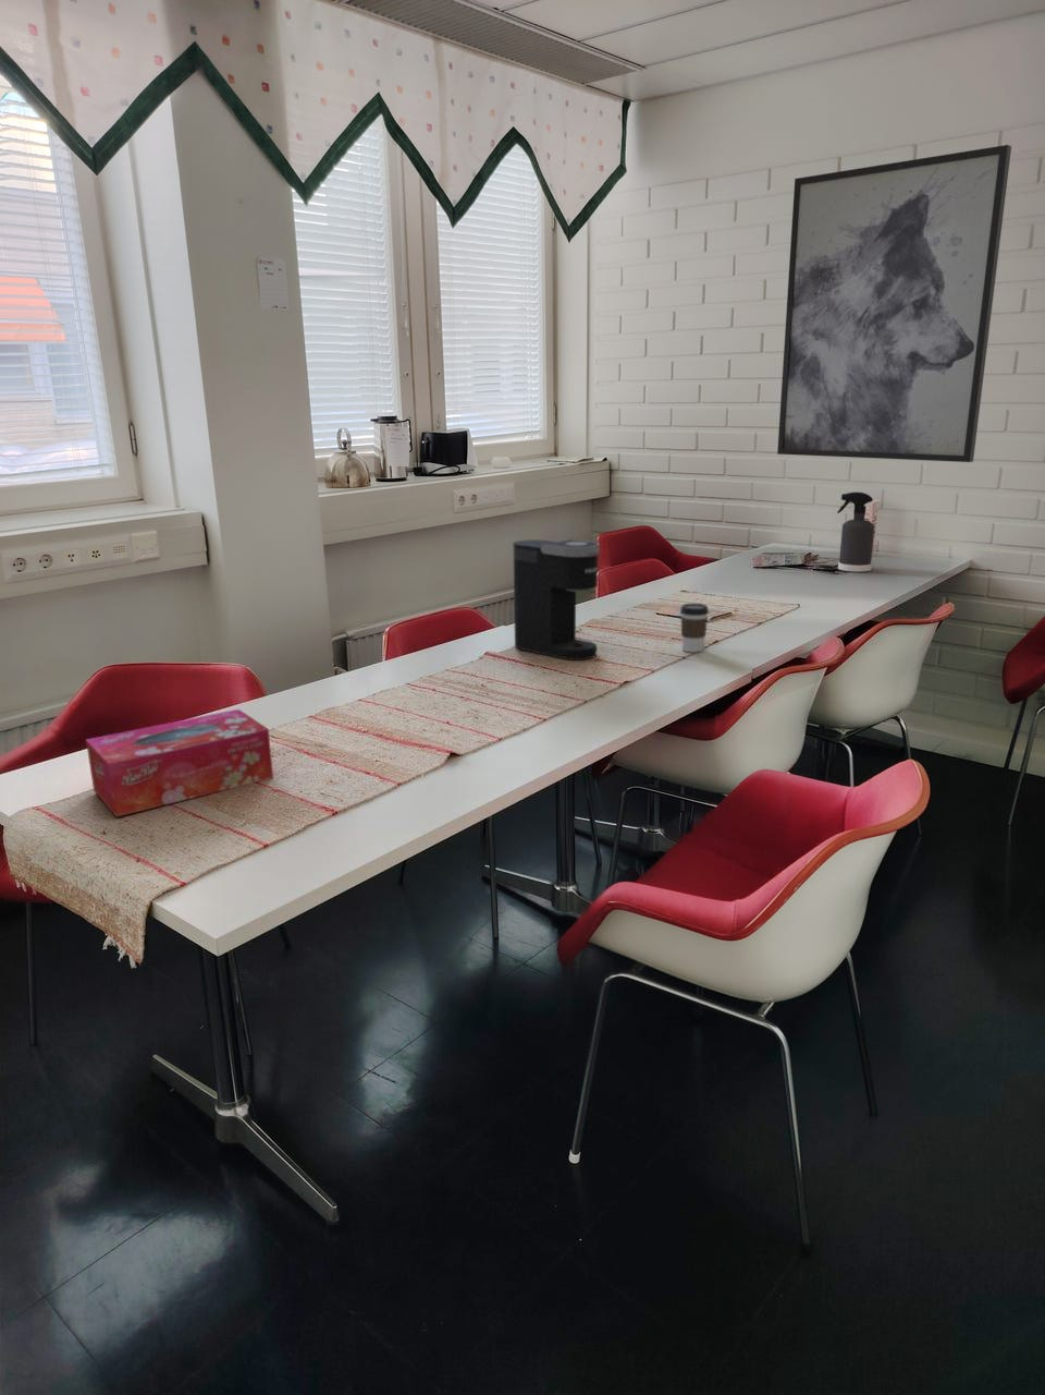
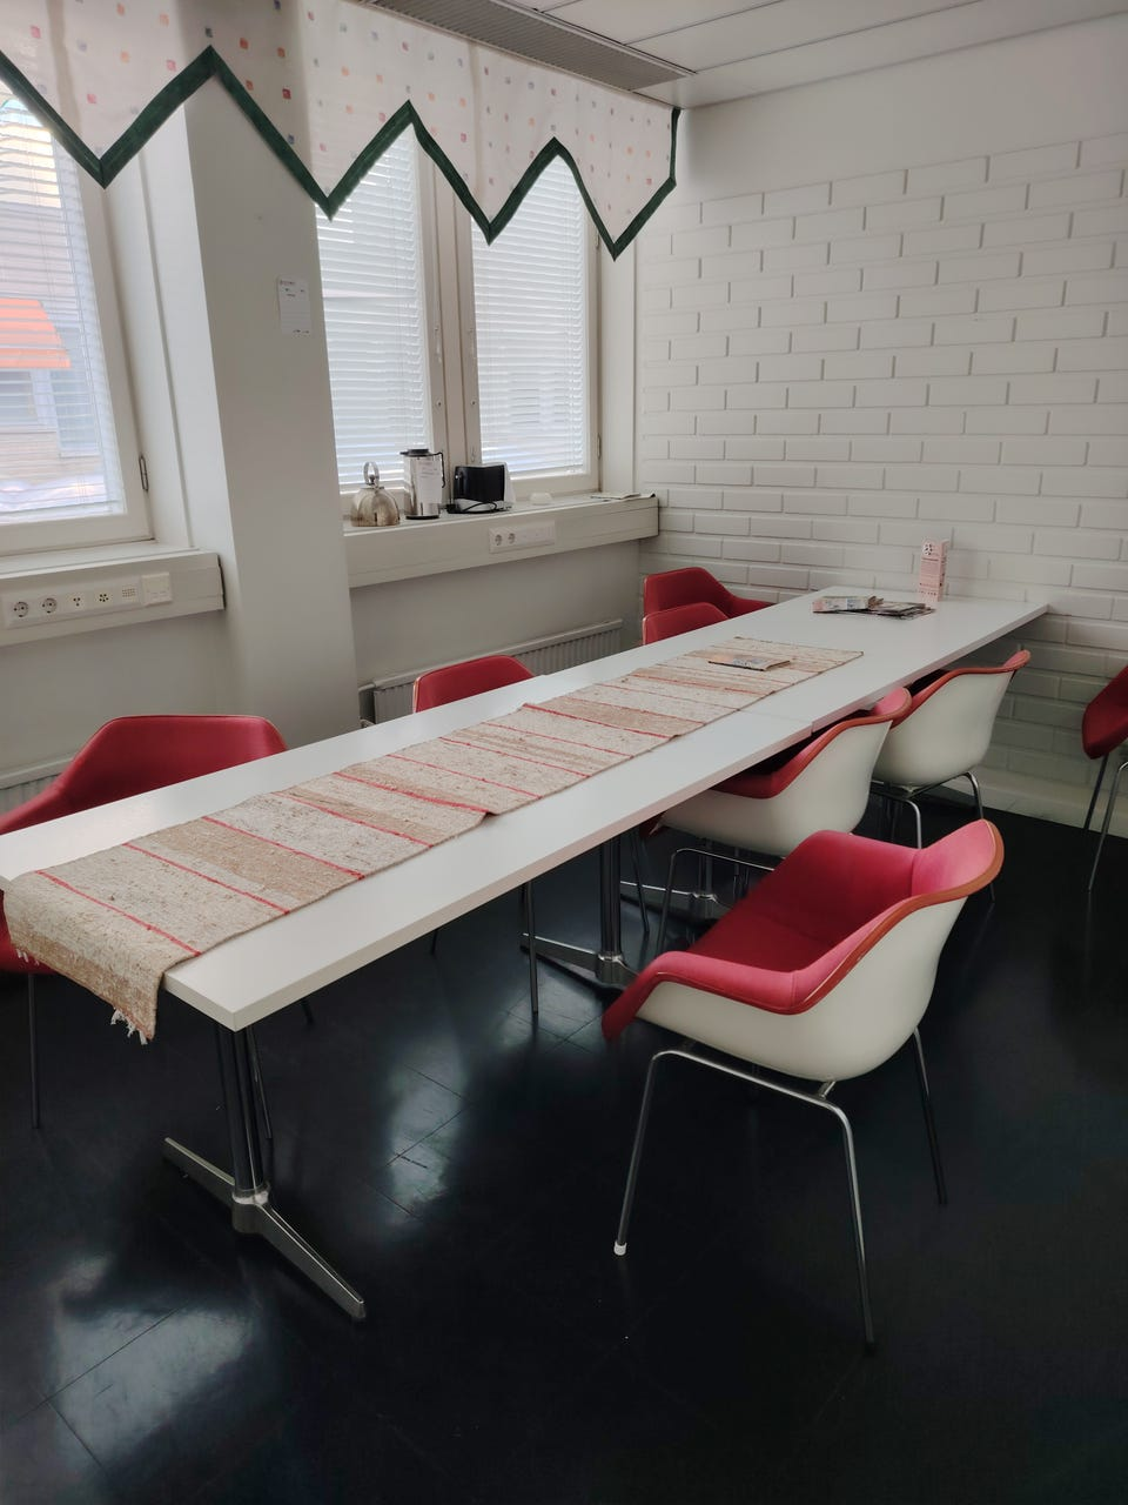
- wall art [776,144,1012,464]
- tissue box [85,708,274,818]
- coffee maker [512,538,600,661]
- coffee cup [679,603,710,652]
- spray bottle [836,491,875,572]
